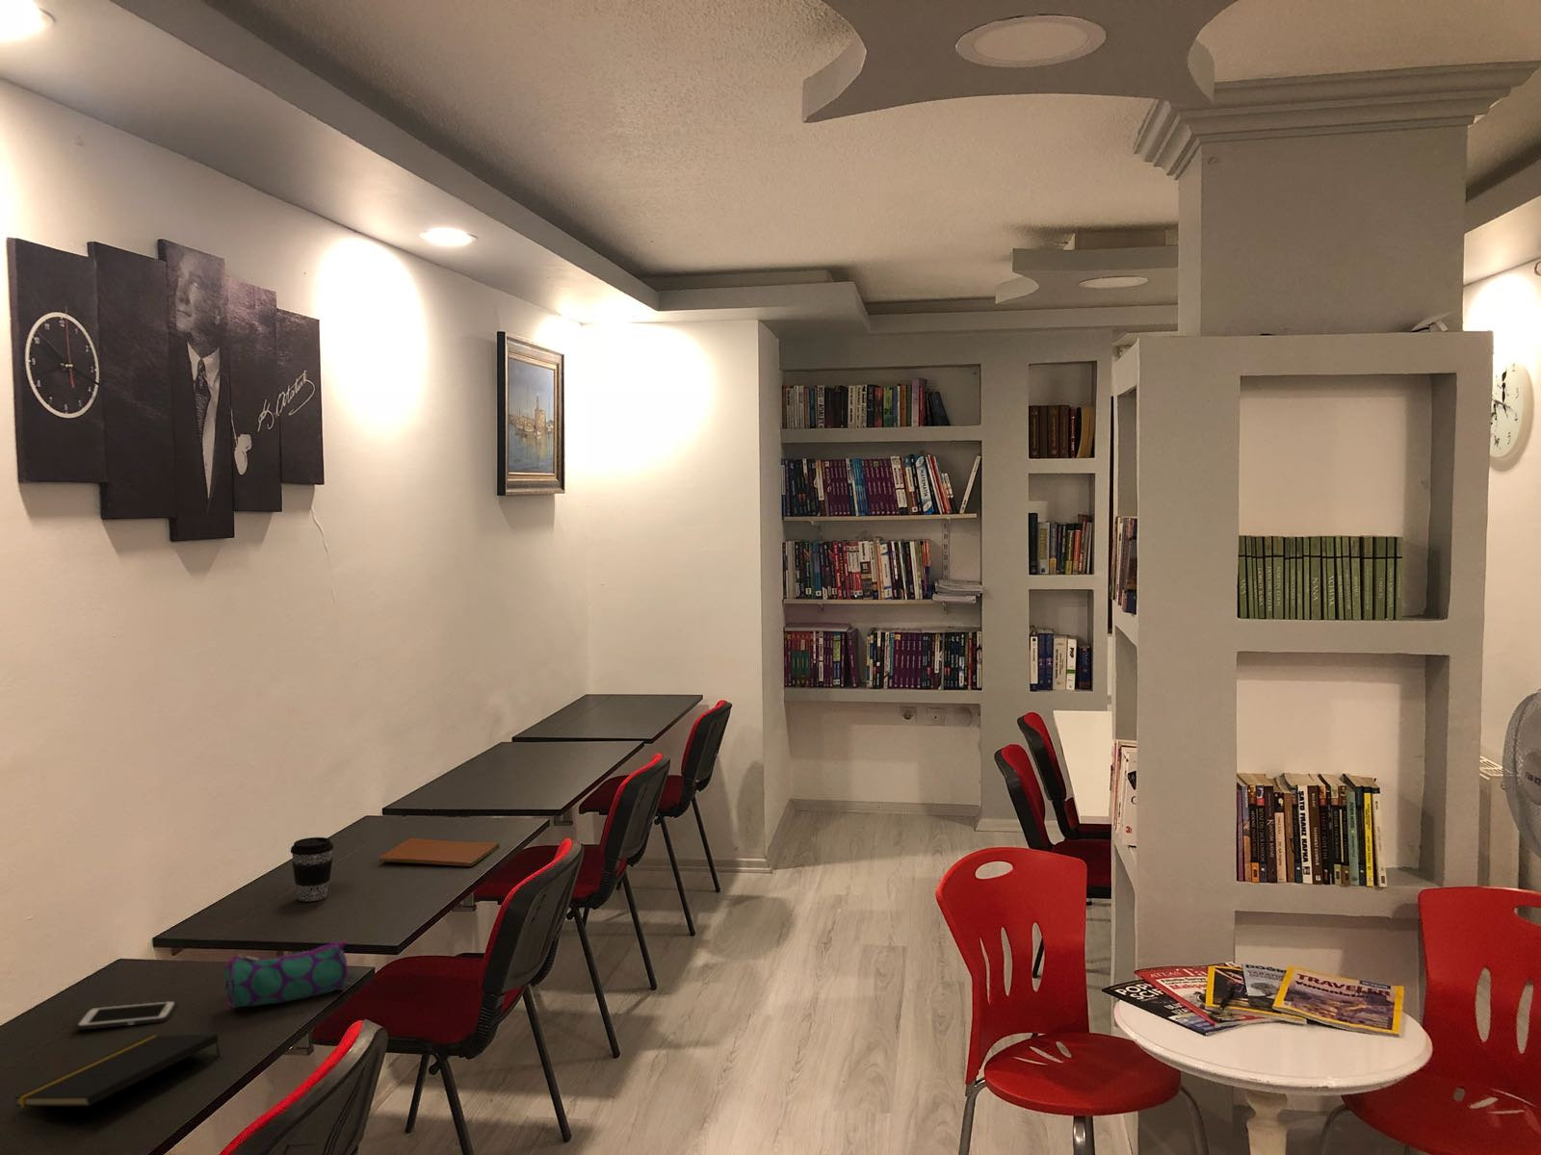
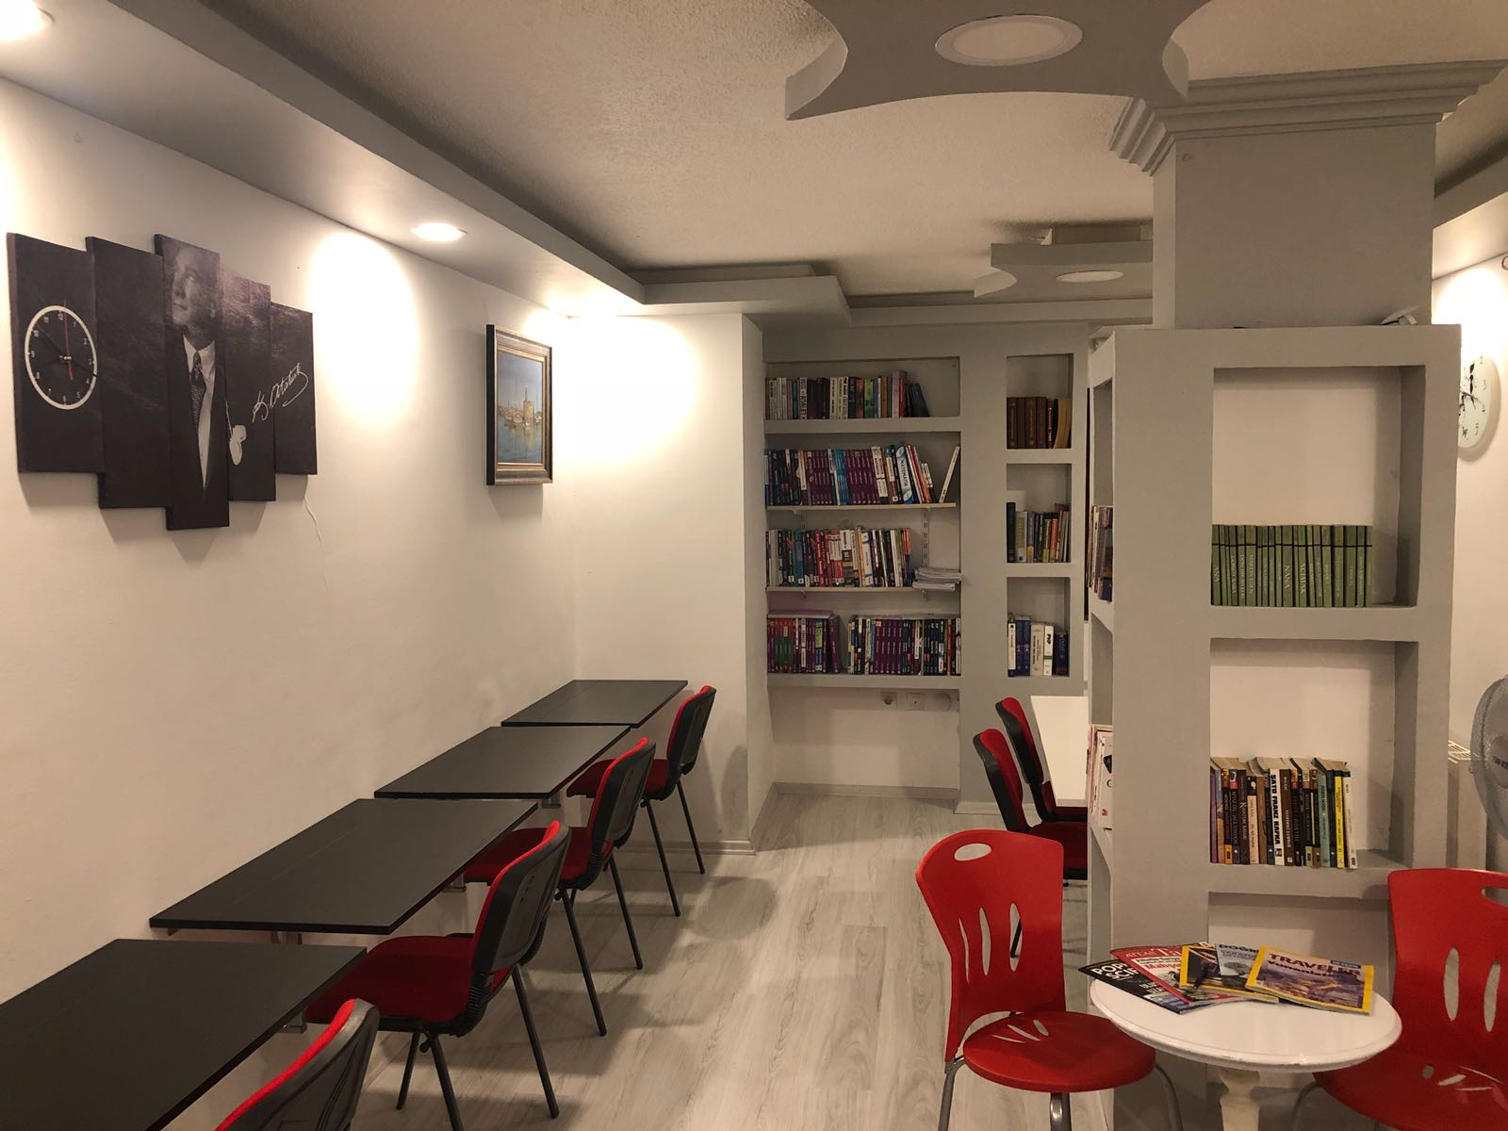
- book [379,837,500,867]
- notepad [13,1032,221,1108]
- cell phone [75,1000,177,1031]
- coffee cup [290,836,334,901]
- pencil case [223,939,348,1008]
